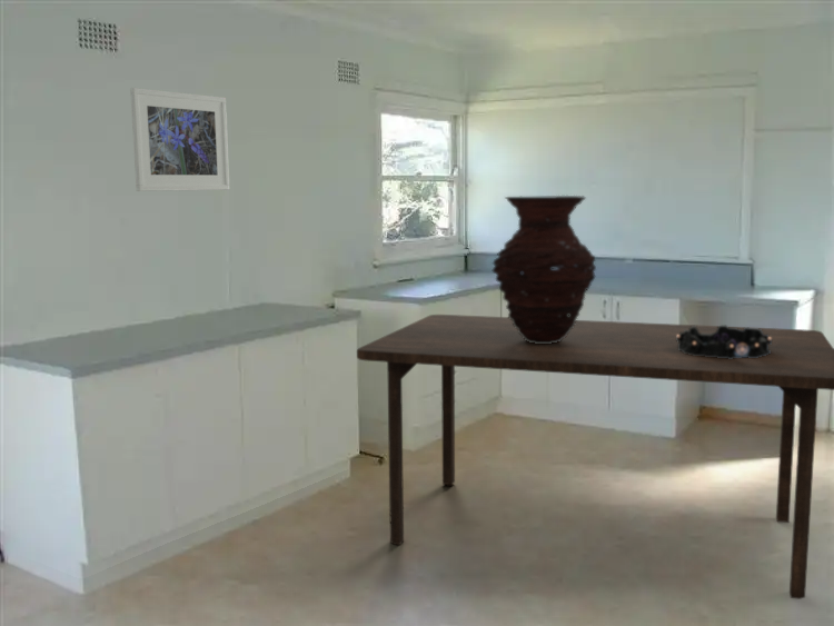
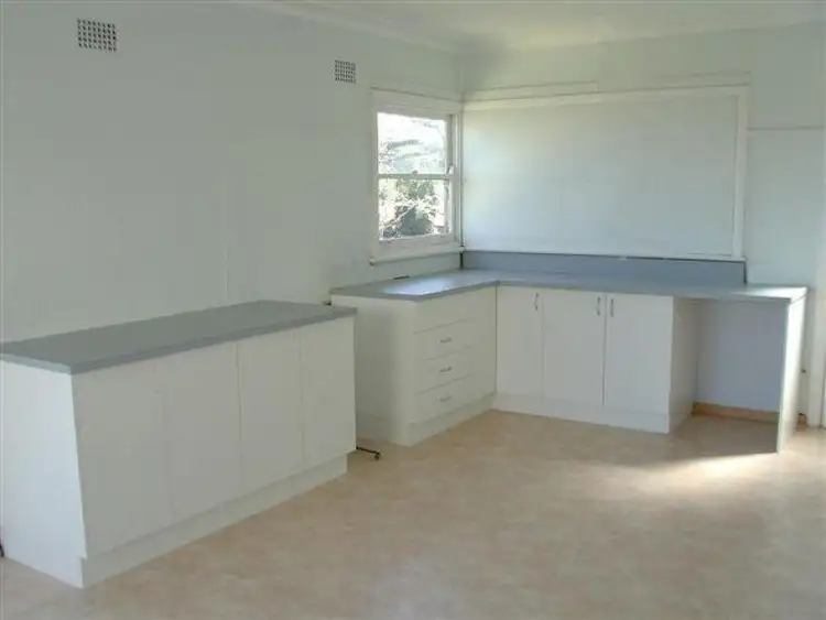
- vase [490,195,597,344]
- decorative bowl [676,325,772,359]
- dining table [356,314,834,600]
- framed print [129,87,230,192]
